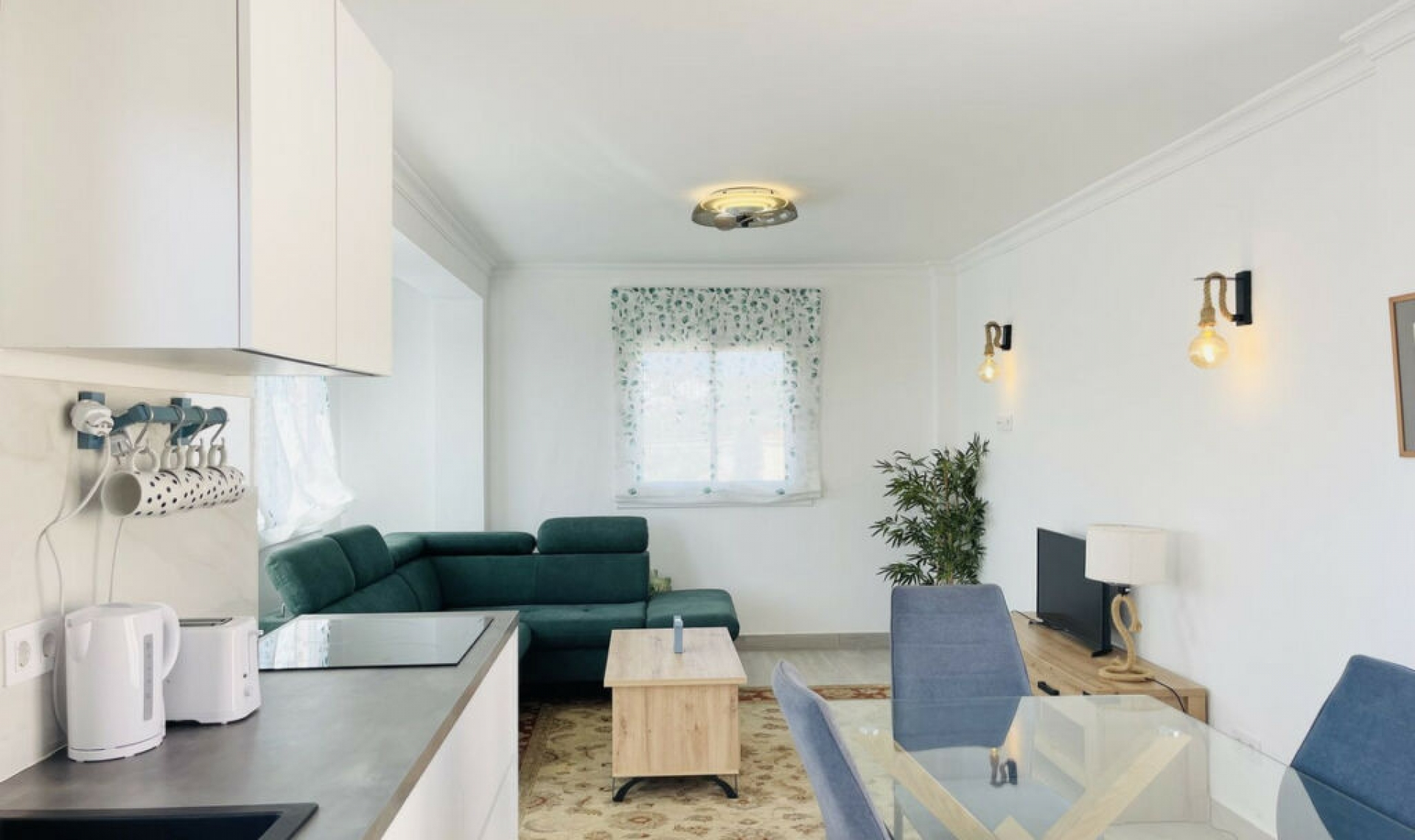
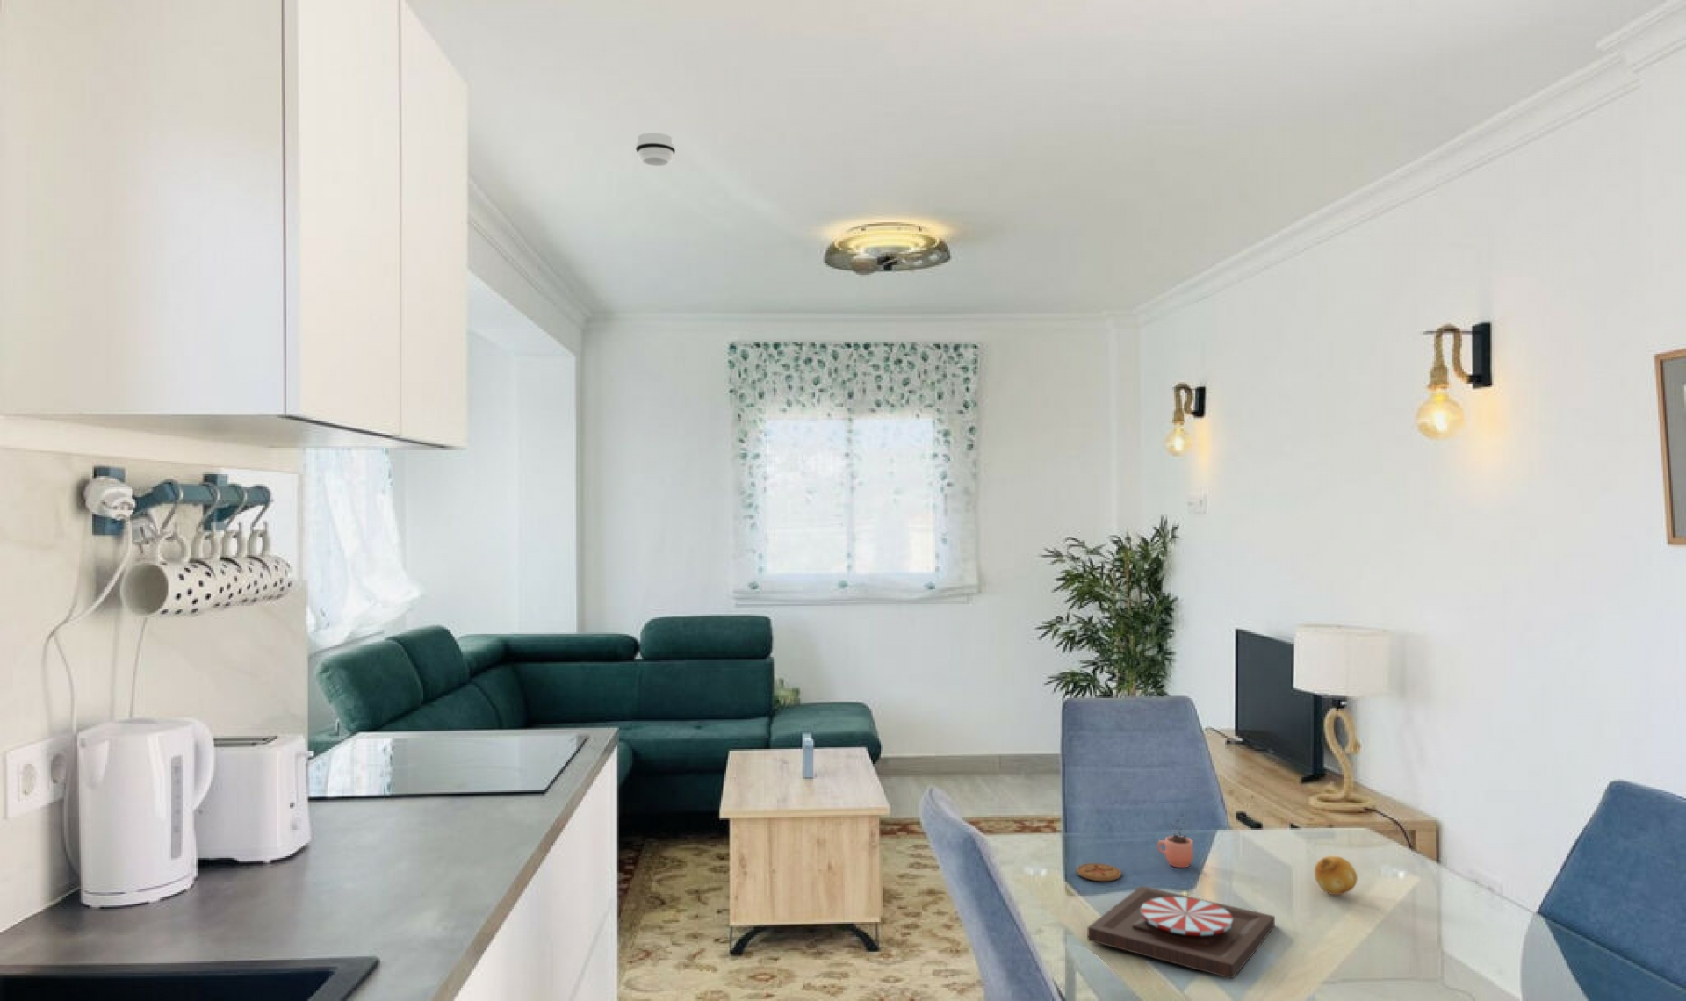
+ smoke detector [635,132,676,167]
+ cocoa [1157,813,1194,869]
+ fruit [1314,856,1358,896]
+ plate [1087,885,1276,980]
+ coaster [1076,863,1122,882]
